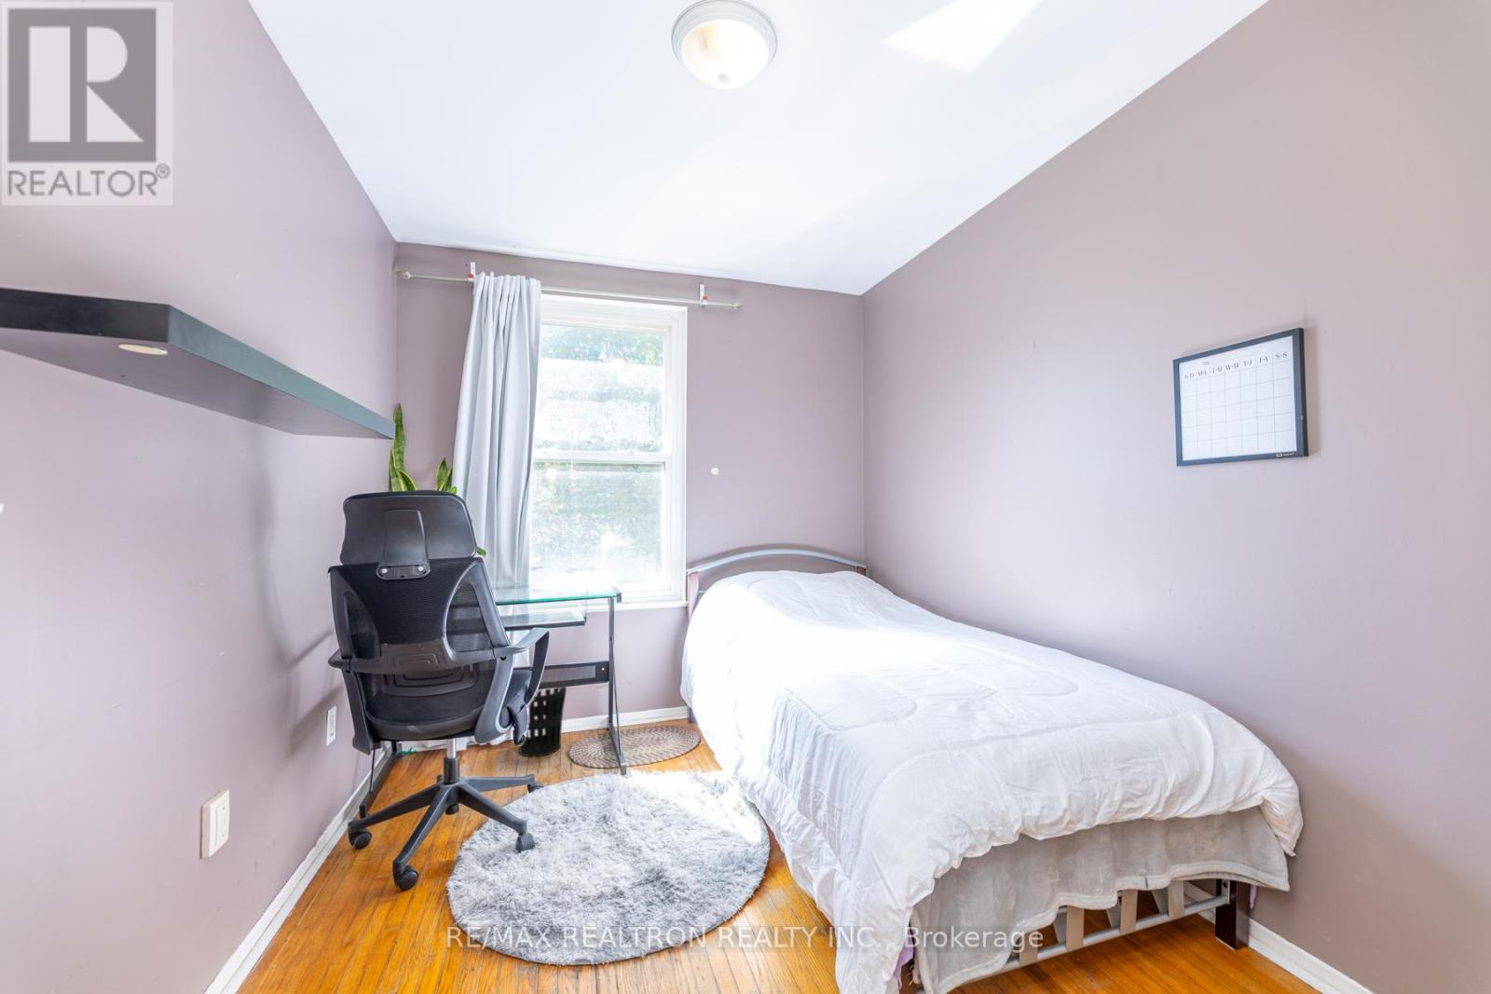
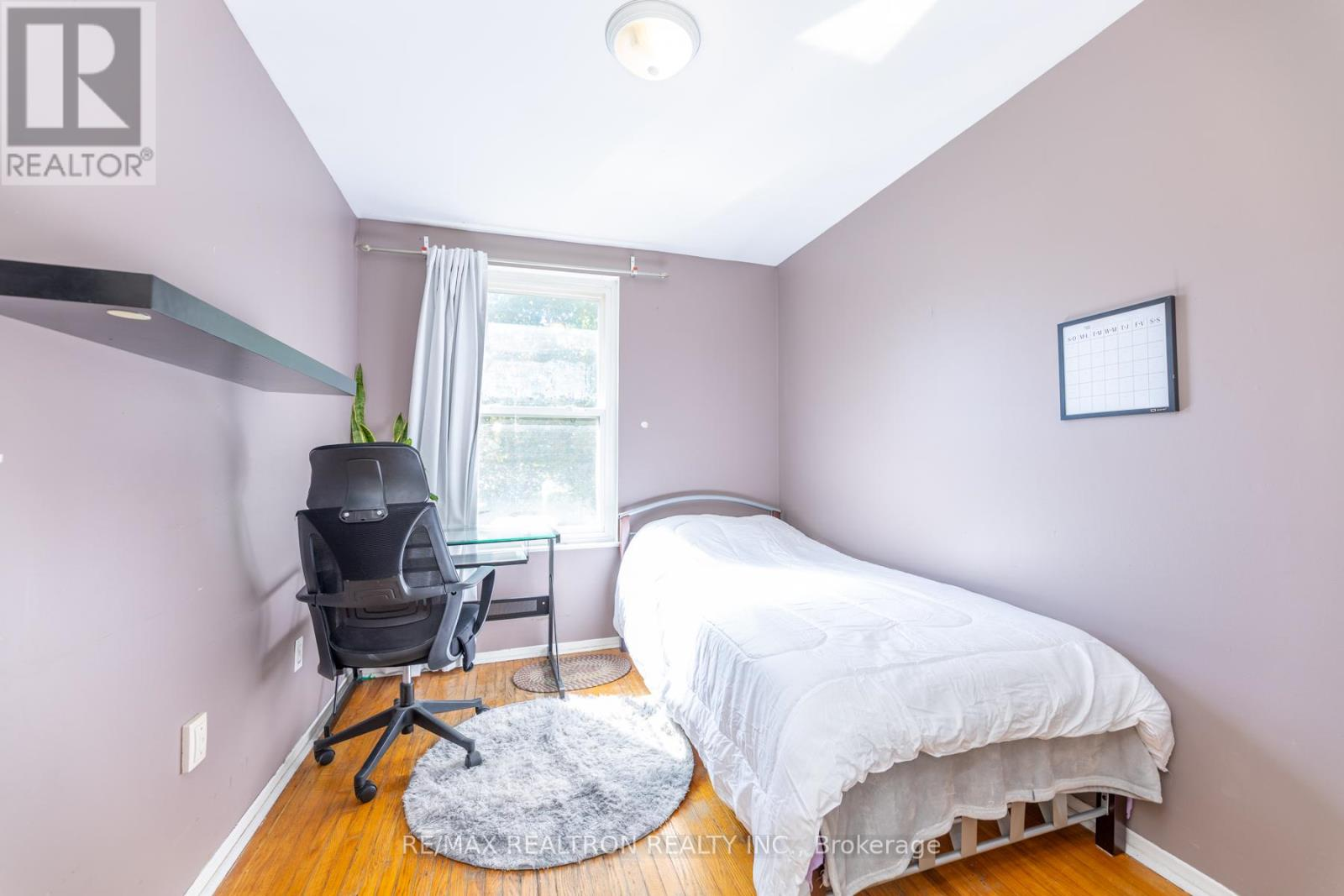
- wastebasket [518,686,568,758]
